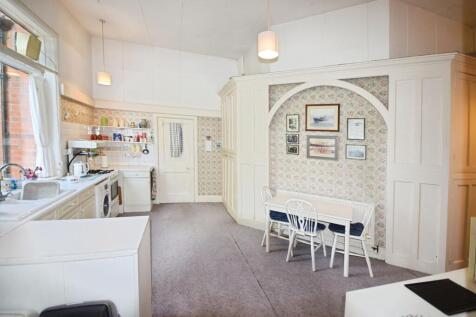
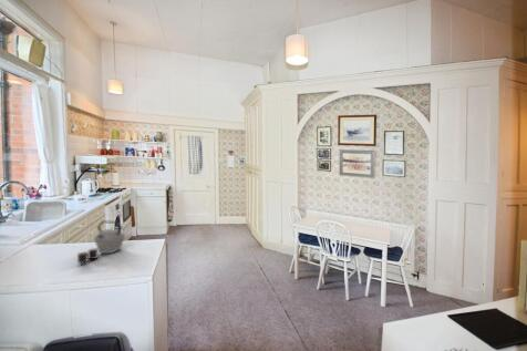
+ kettle [76,219,126,265]
